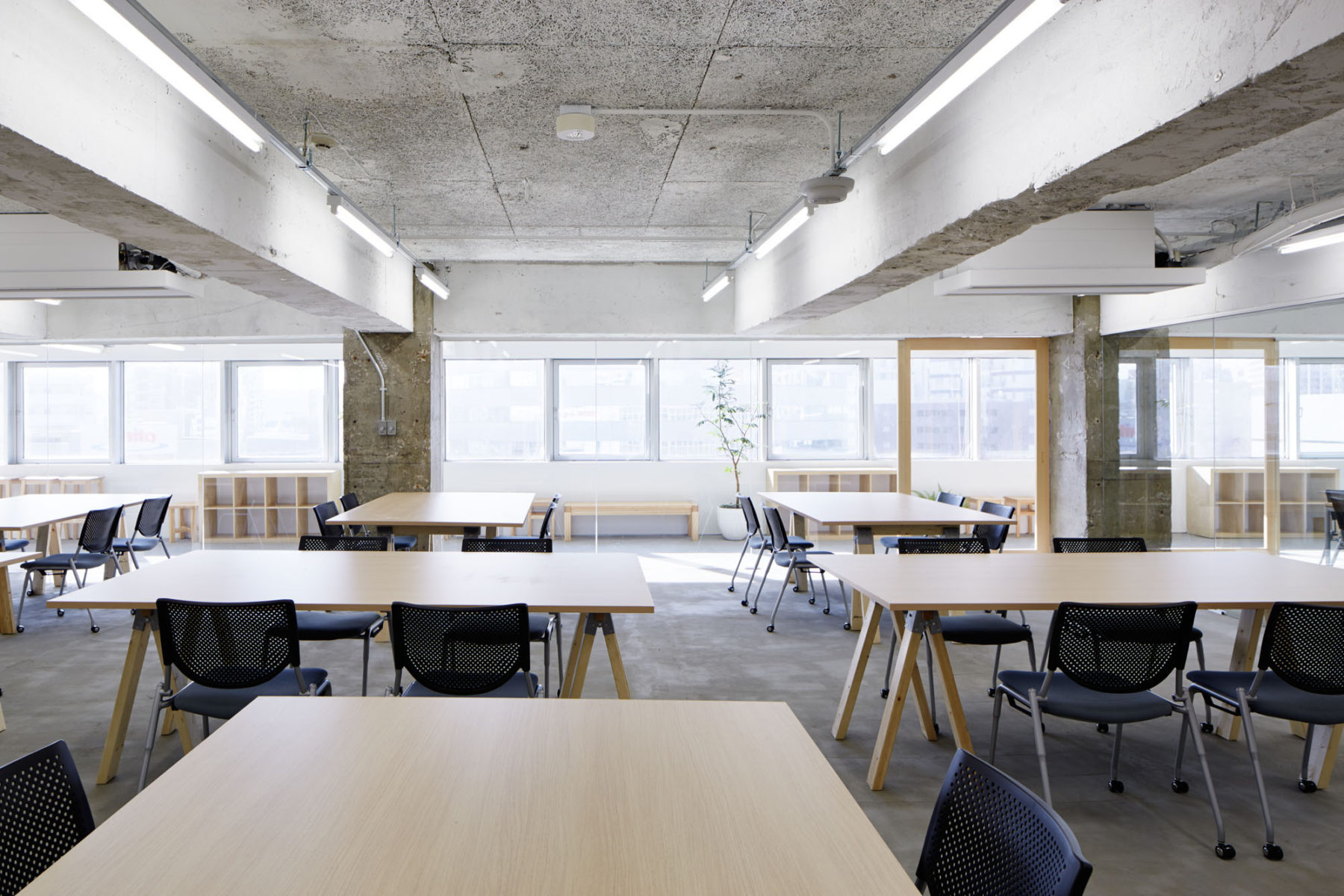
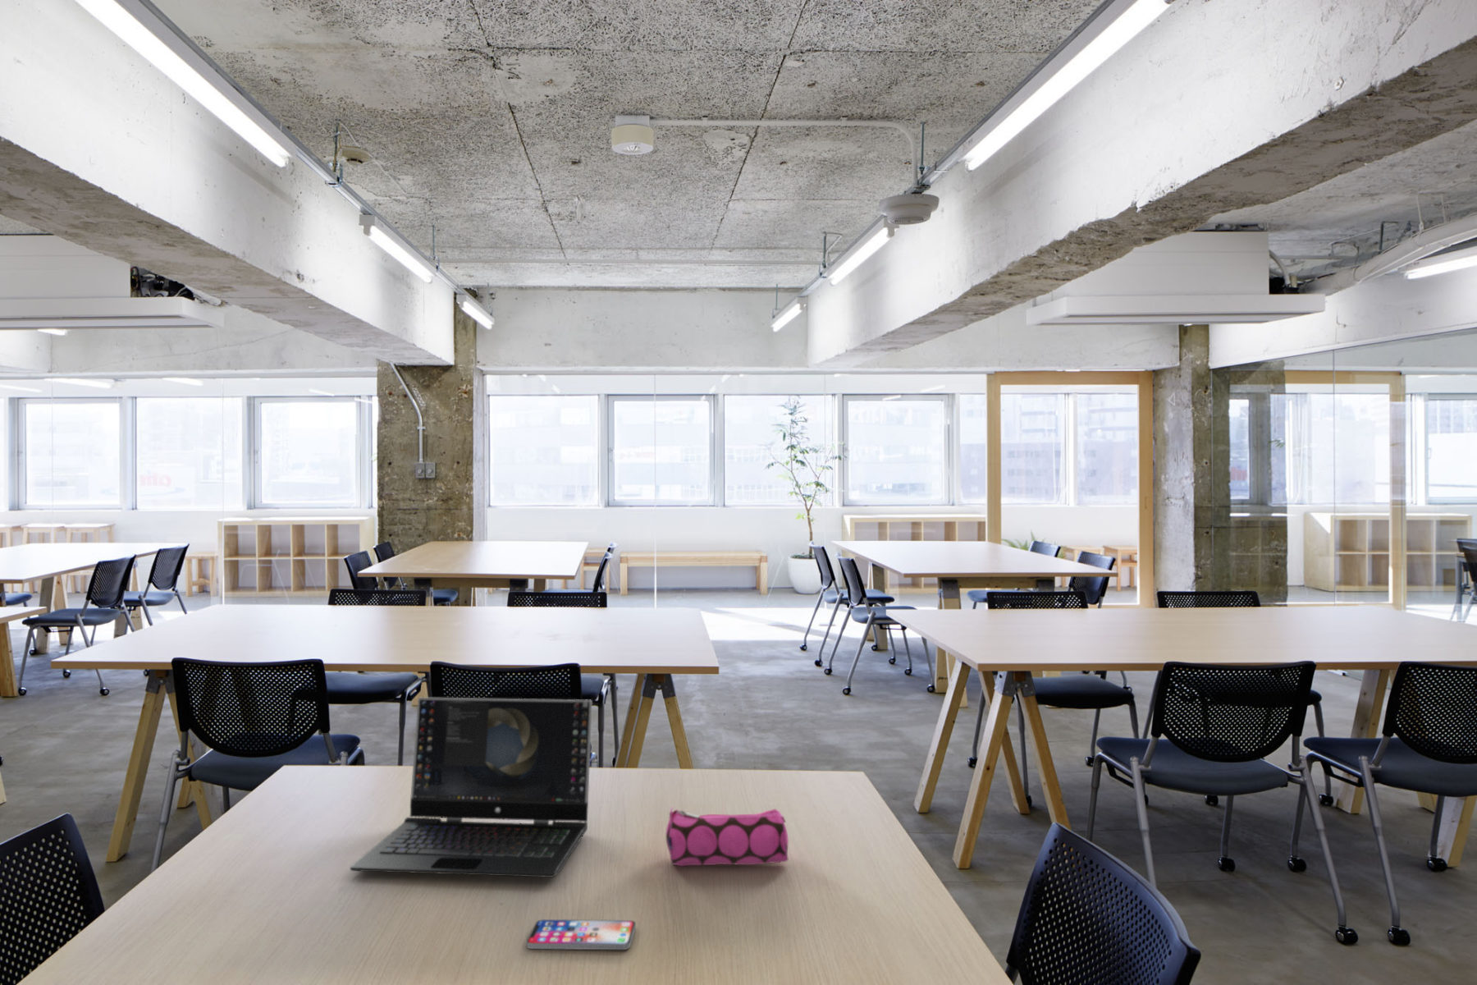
+ smartphone [526,919,636,951]
+ pencil case [666,806,789,866]
+ laptop [349,697,593,878]
